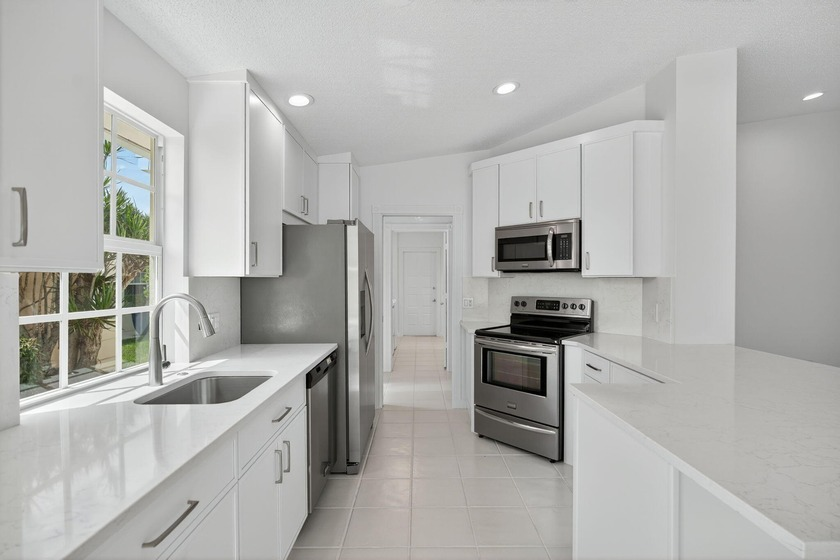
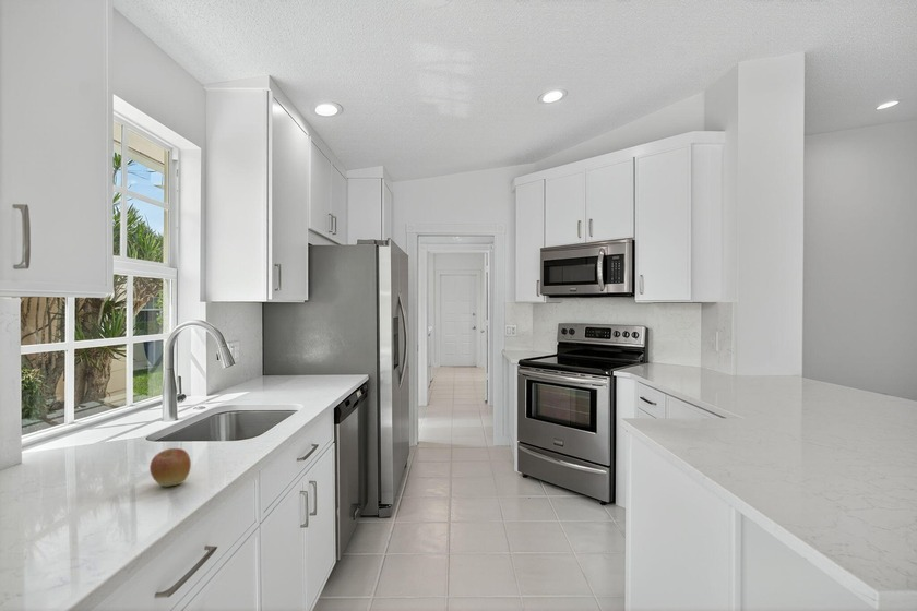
+ apple [148,447,192,488]
